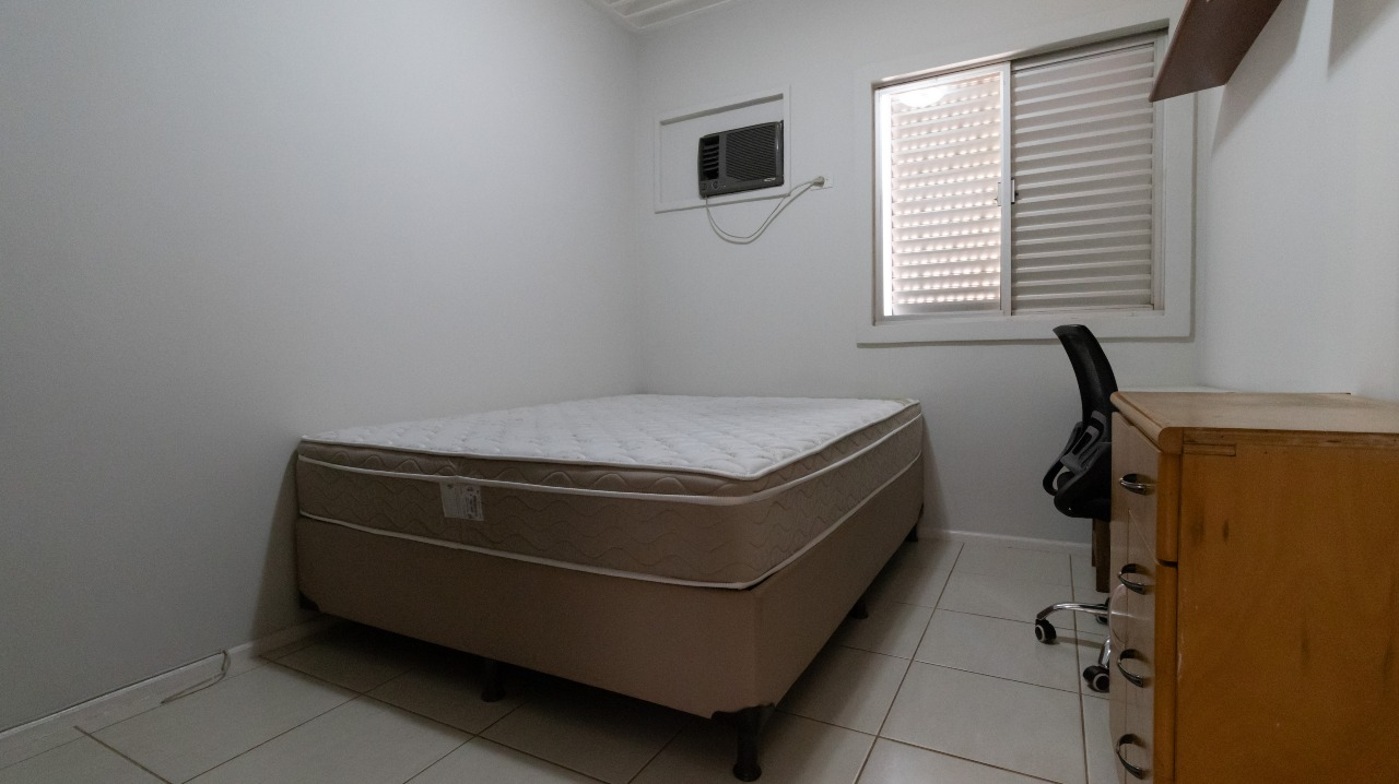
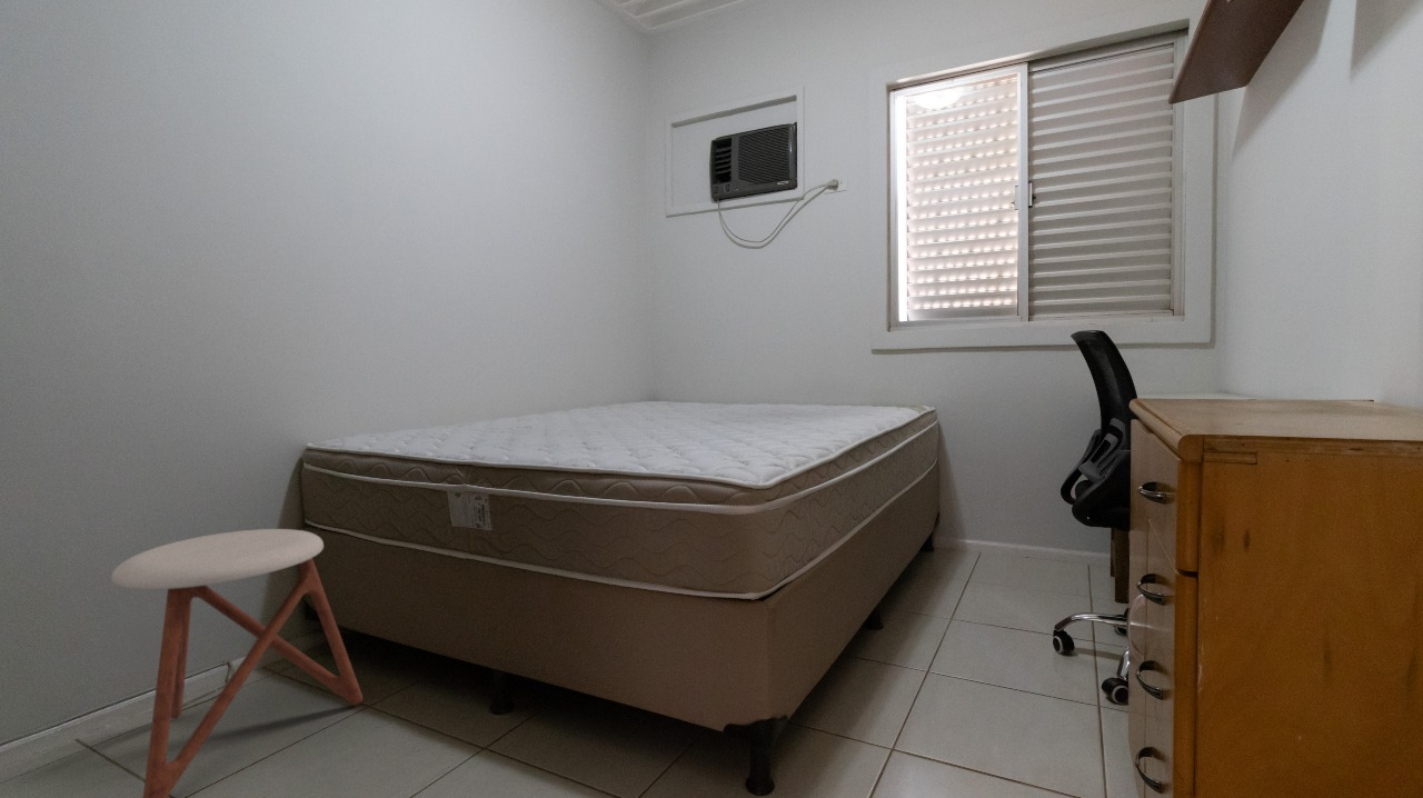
+ stool [110,528,364,798]
